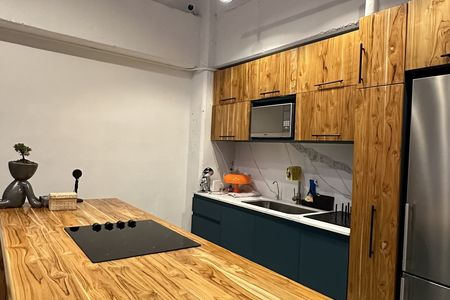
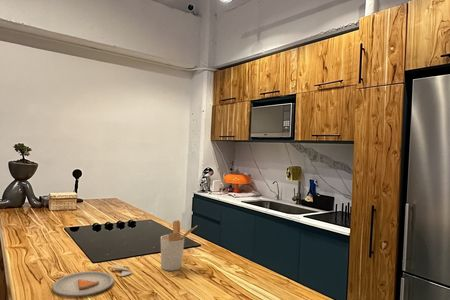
+ dinner plate [51,265,133,298]
+ utensil holder [160,219,198,272]
